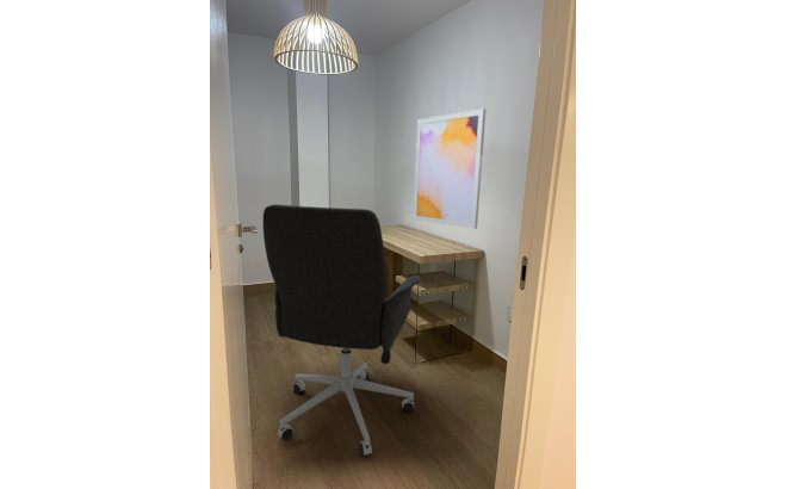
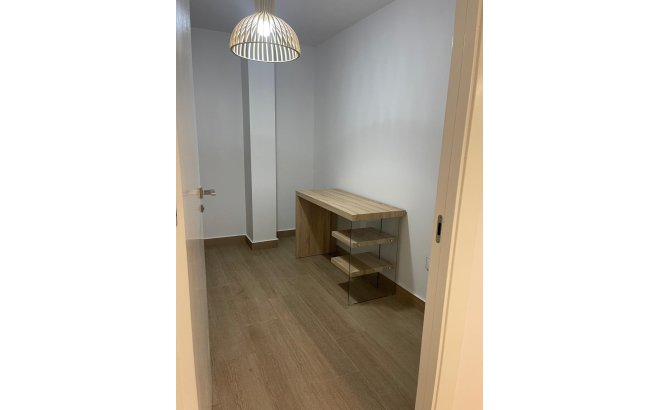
- office chair [262,204,422,458]
- wall art [413,107,487,230]
